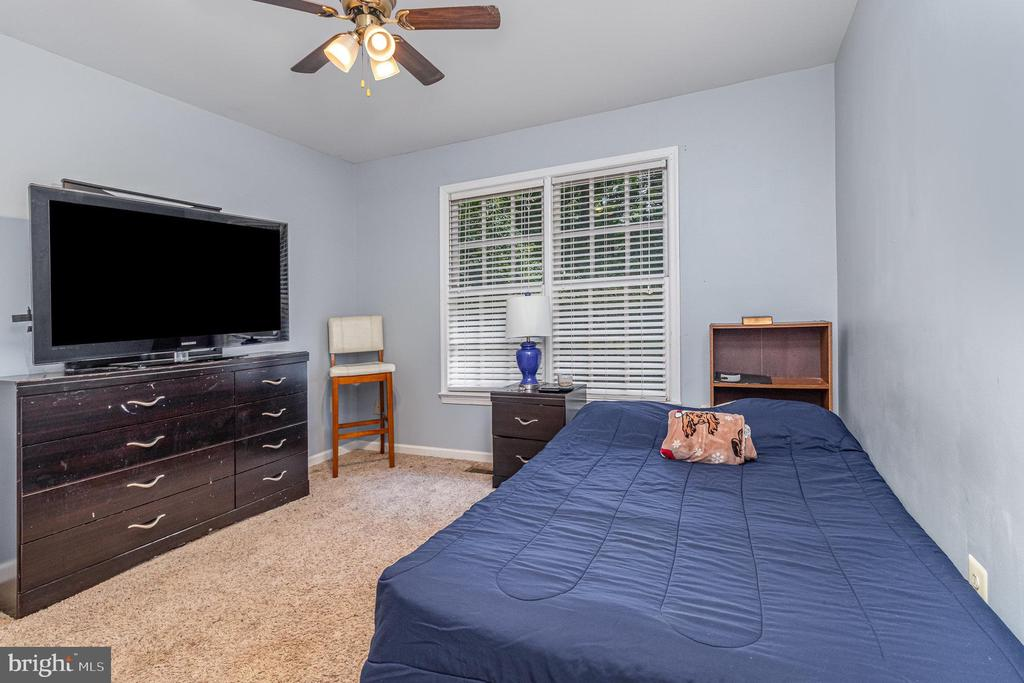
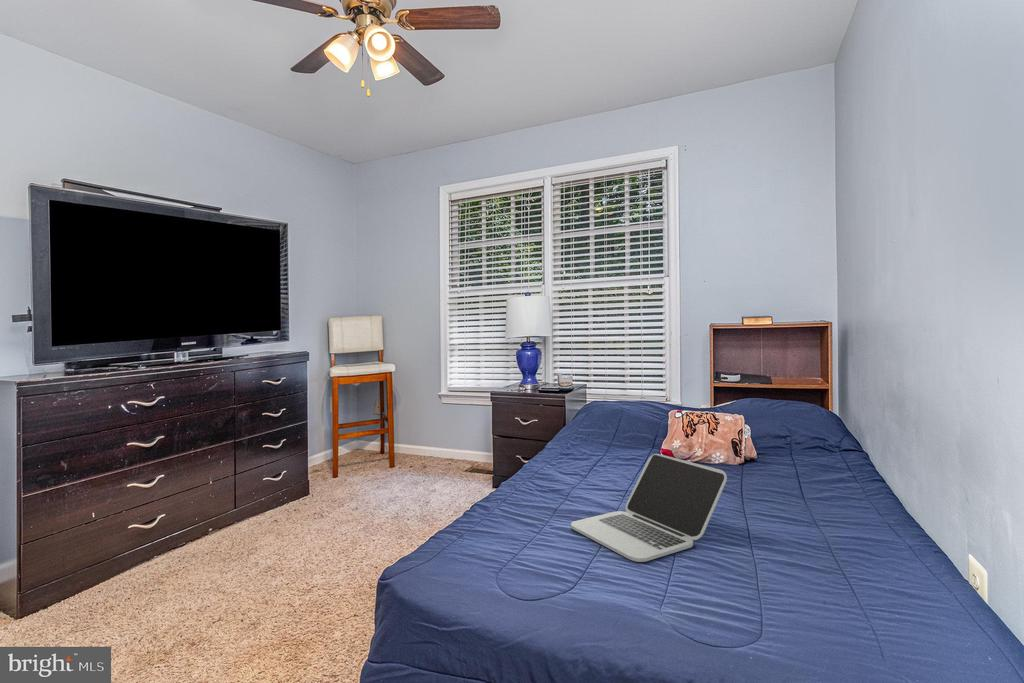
+ laptop [570,453,728,563]
